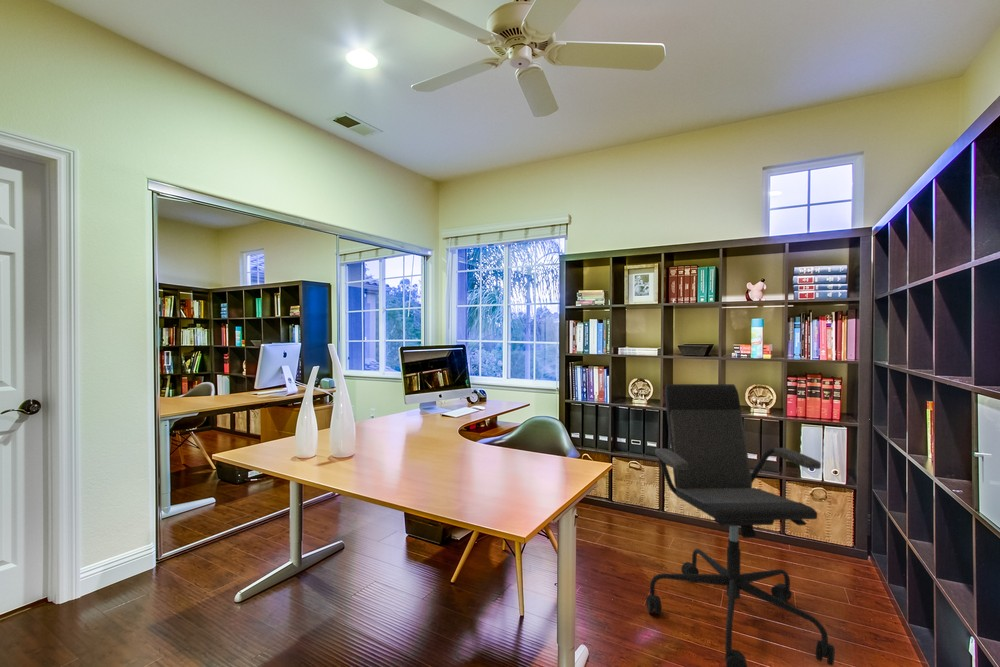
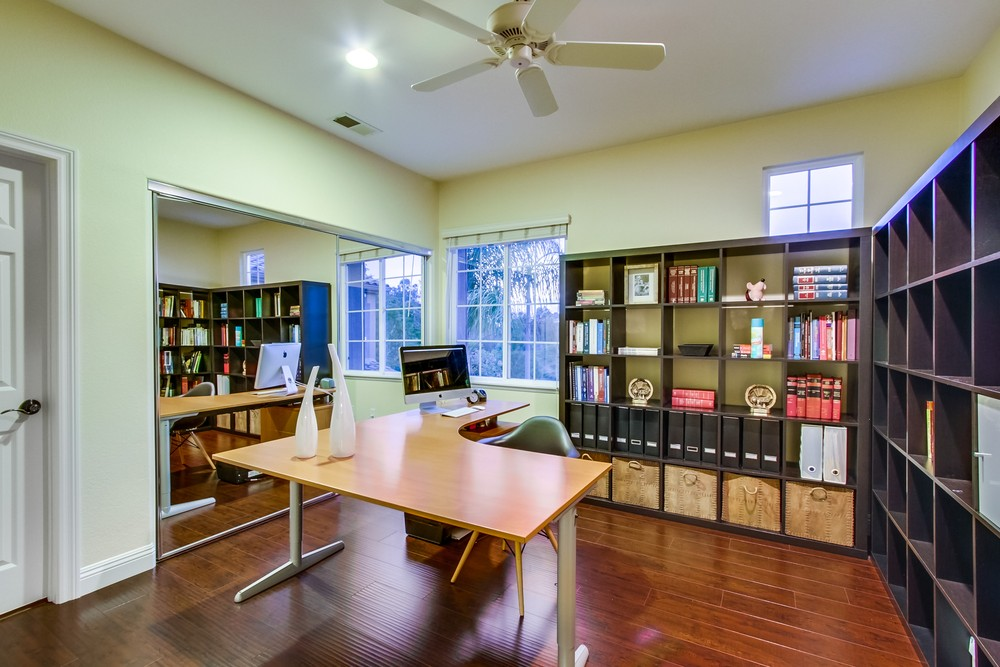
- office chair [645,383,836,667]
